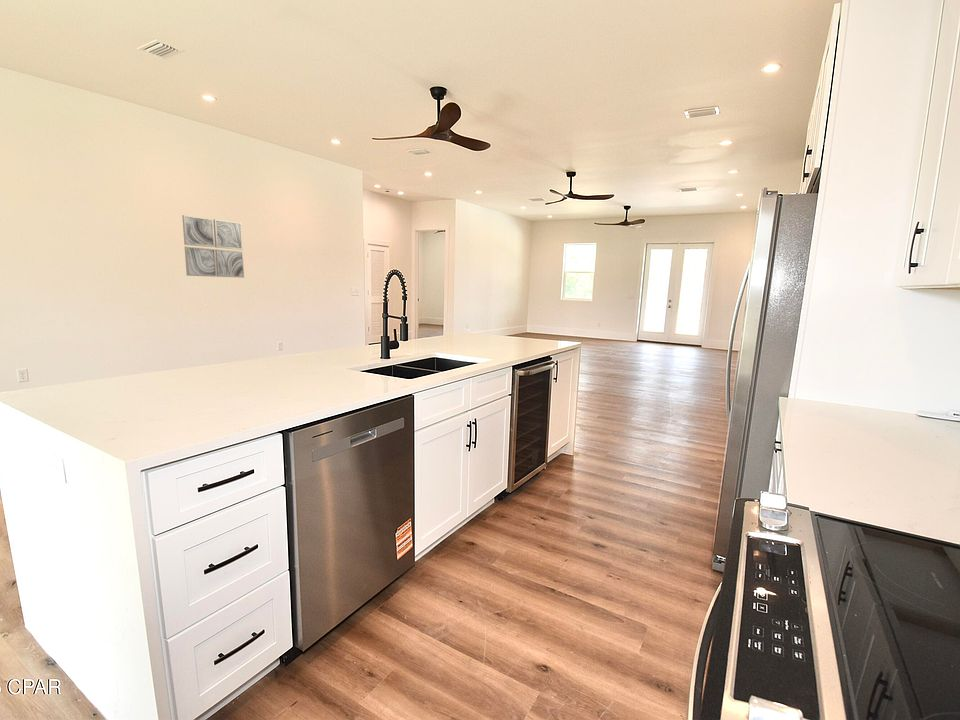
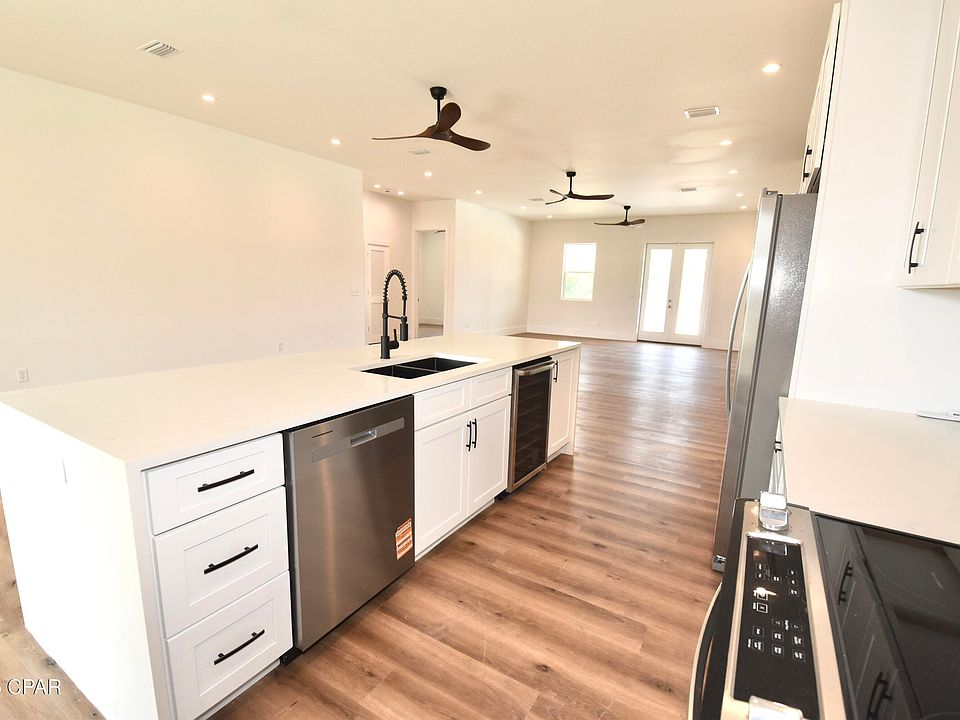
- wall art [181,214,245,279]
